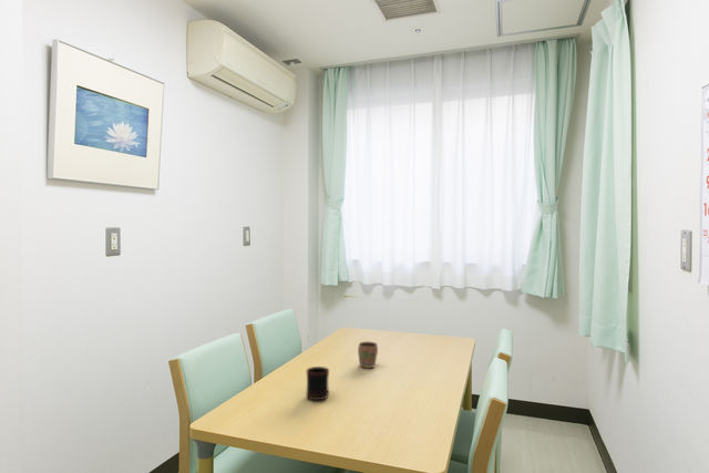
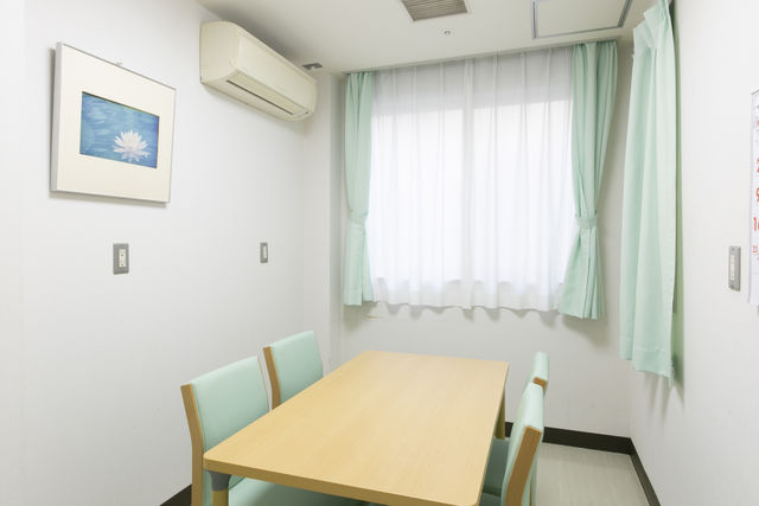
- mug [305,366,330,401]
- mug [357,340,379,369]
